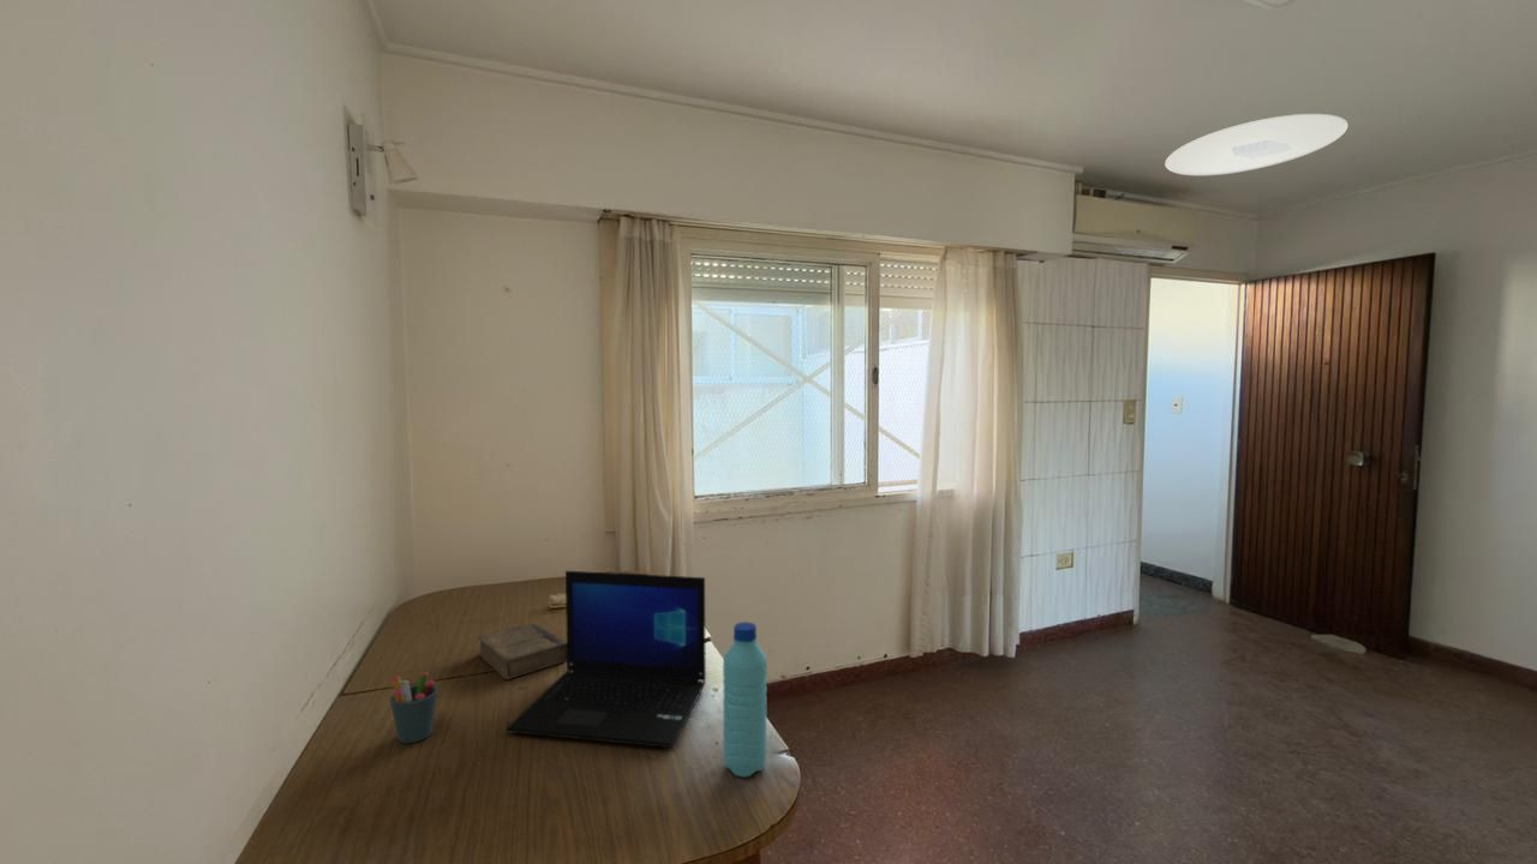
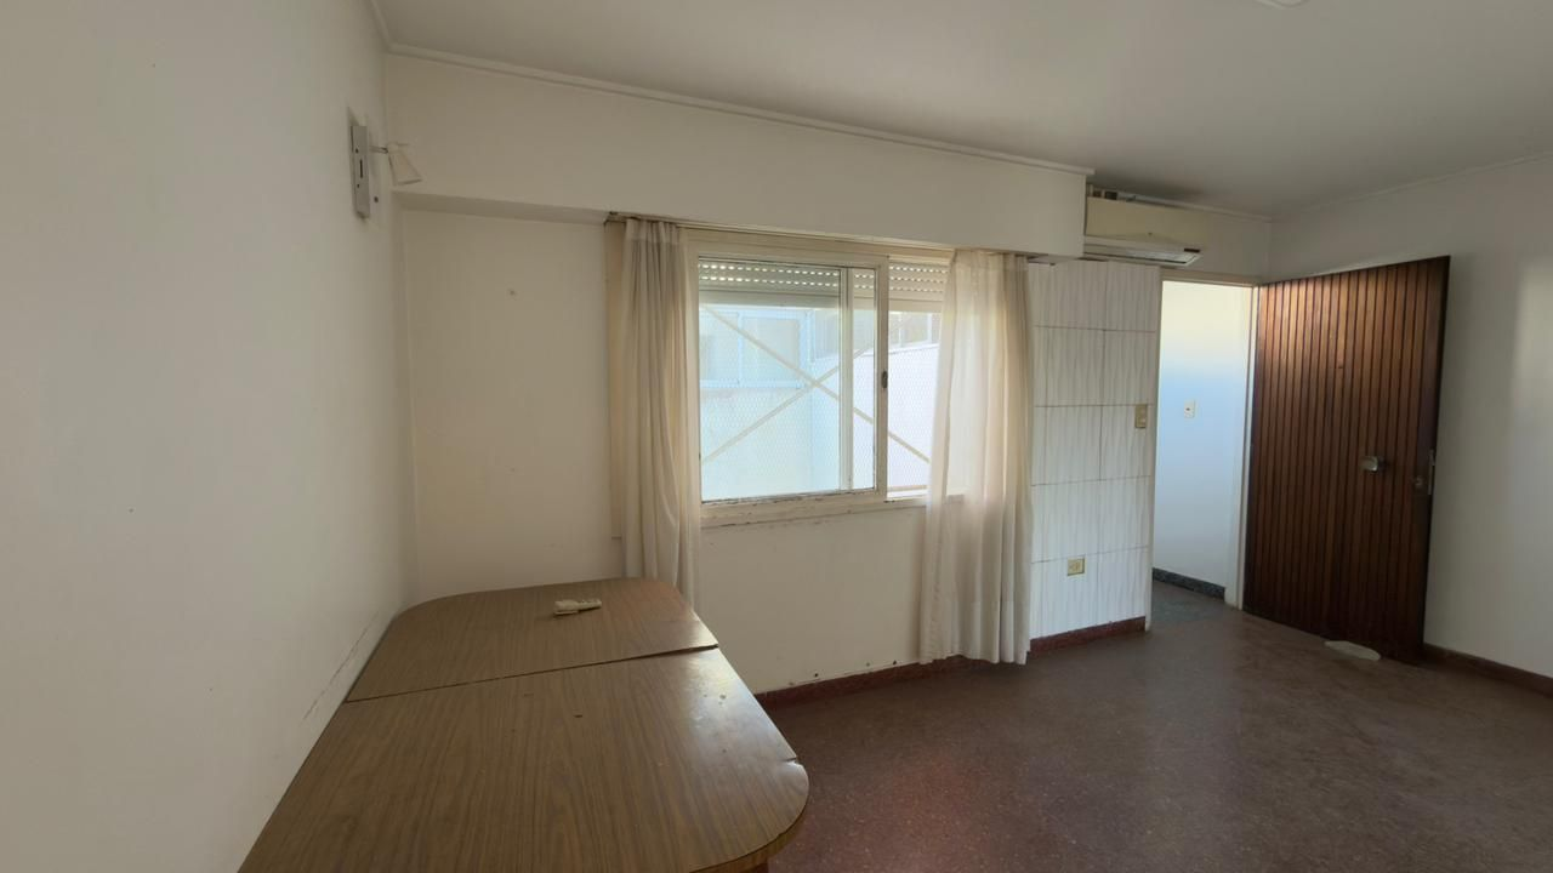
- laptop [506,570,707,749]
- water bottle [722,620,768,778]
- ceiling light [1164,113,1350,176]
- pen holder [389,671,439,744]
- book [477,622,567,680]
